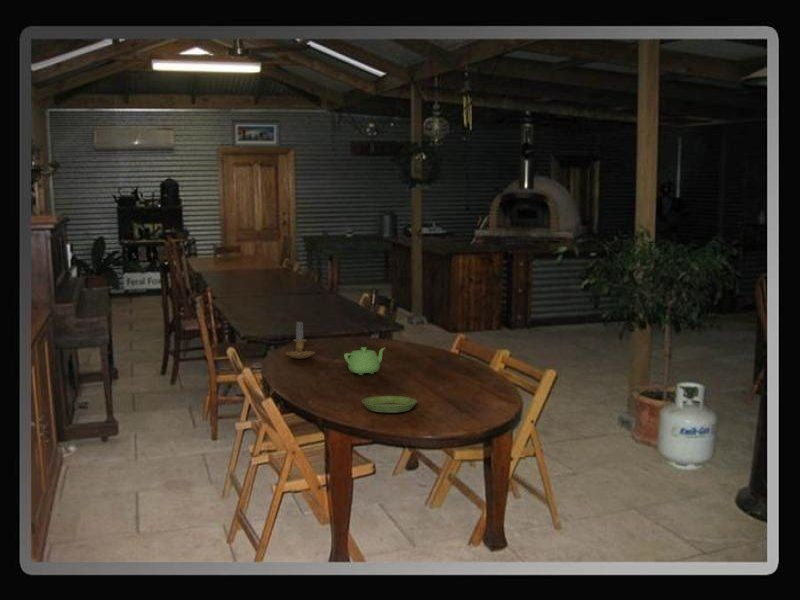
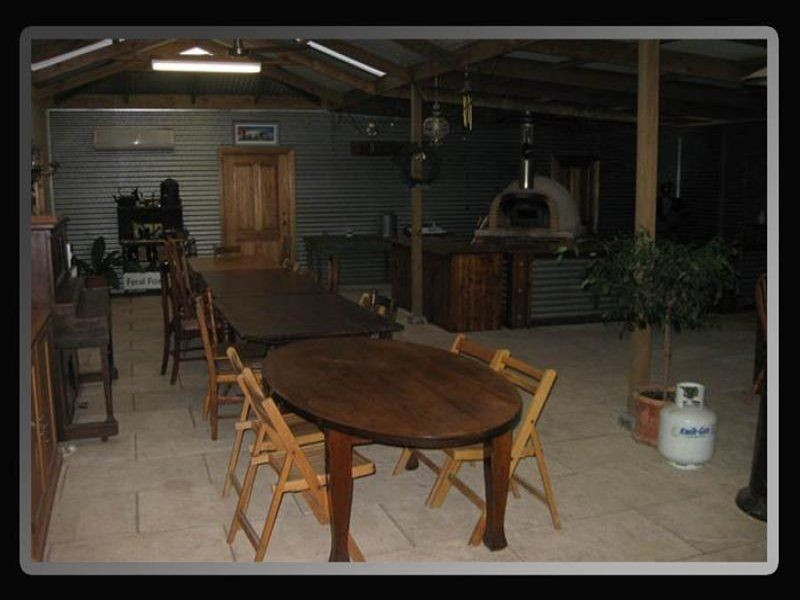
- teapot [343,346,387,376]
- candle [284,321,316,360]
- saucer [361,395,418,414]
